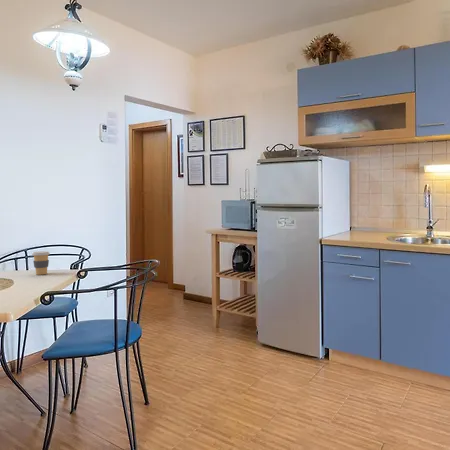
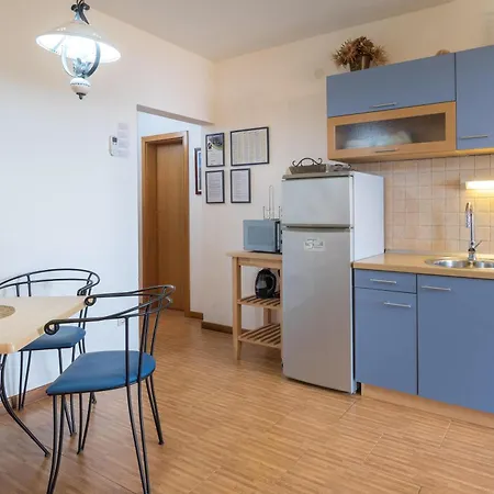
- coffee cup [31,250,51,276]
